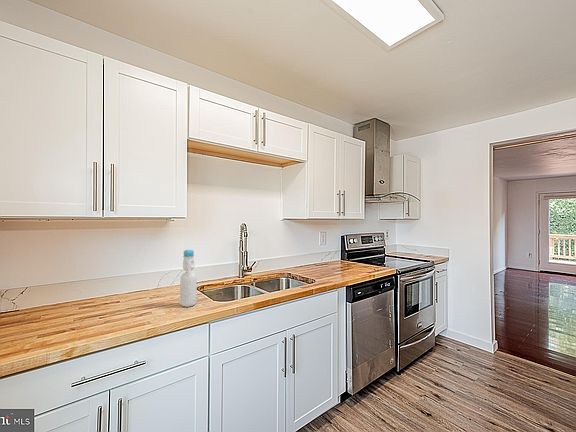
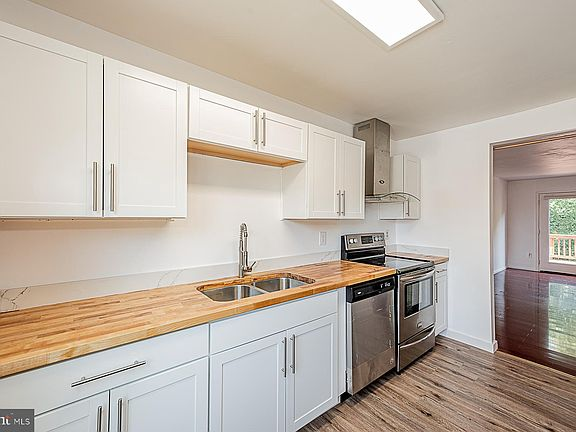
- bottle [179,248,198,308]
